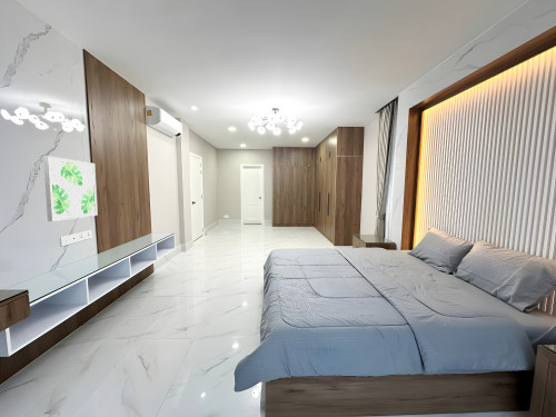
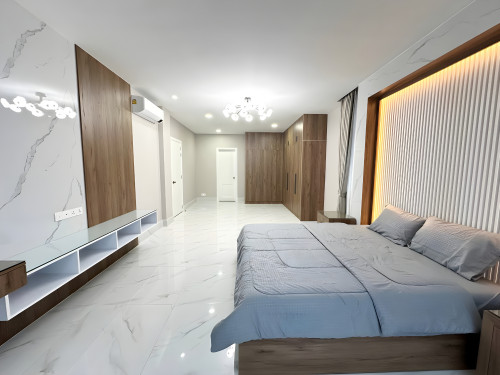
- wall art [42,155,99,222]
